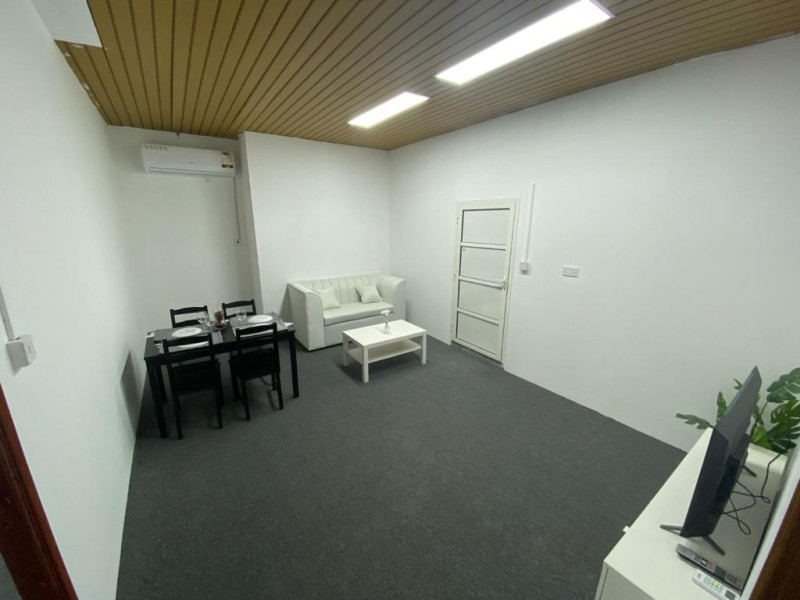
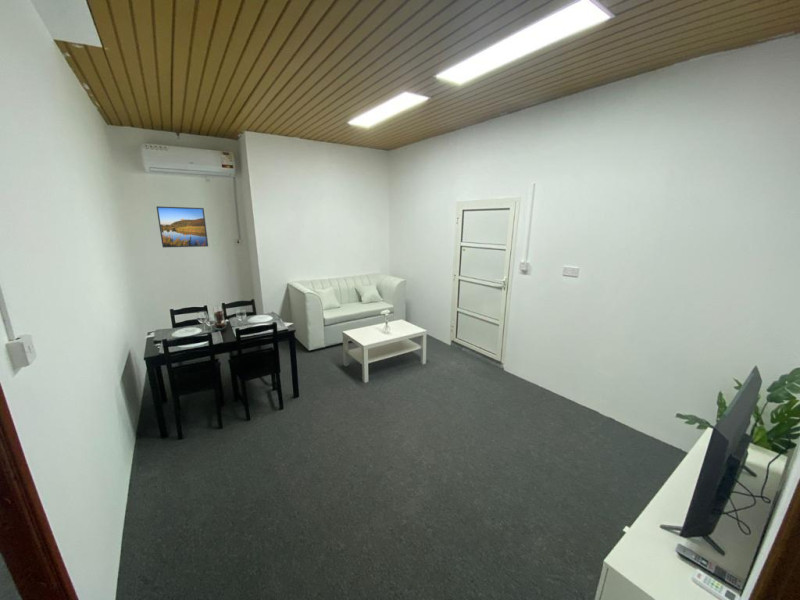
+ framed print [155,205,209,248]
